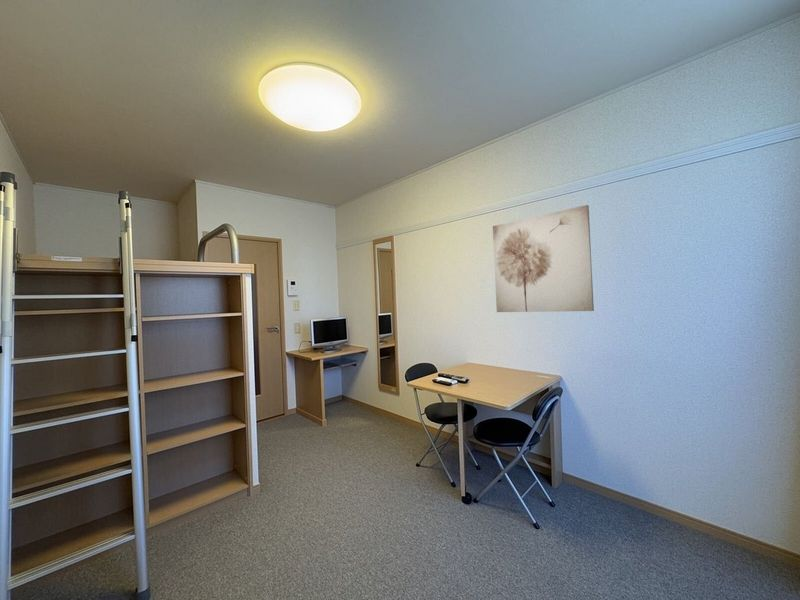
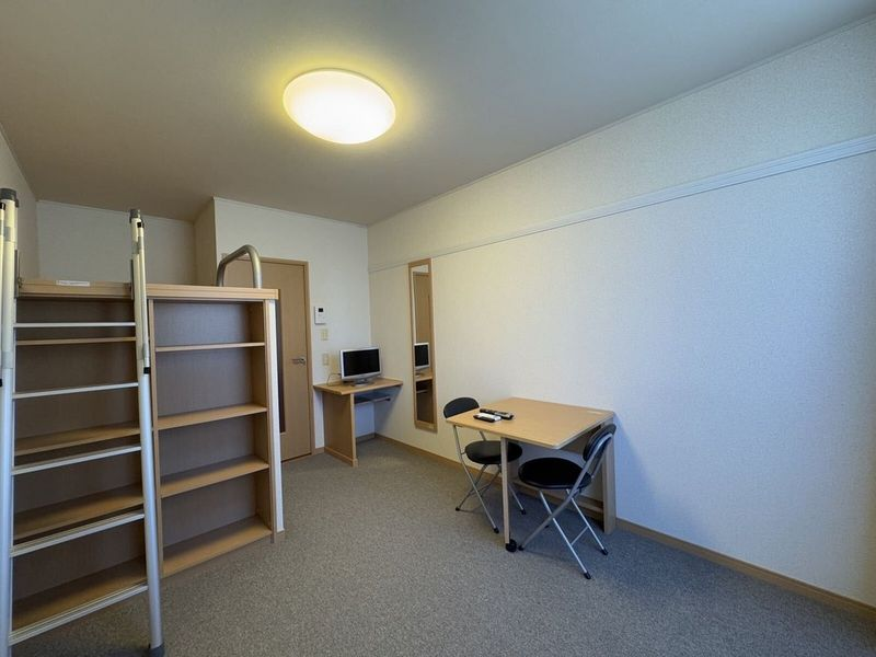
- wall art [492,204,595,313]
